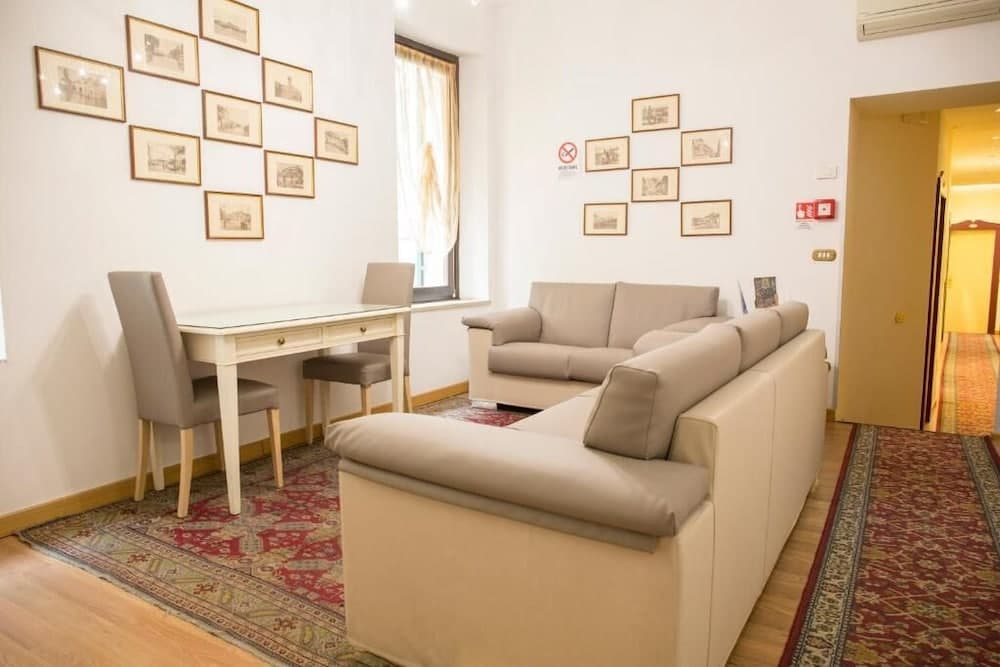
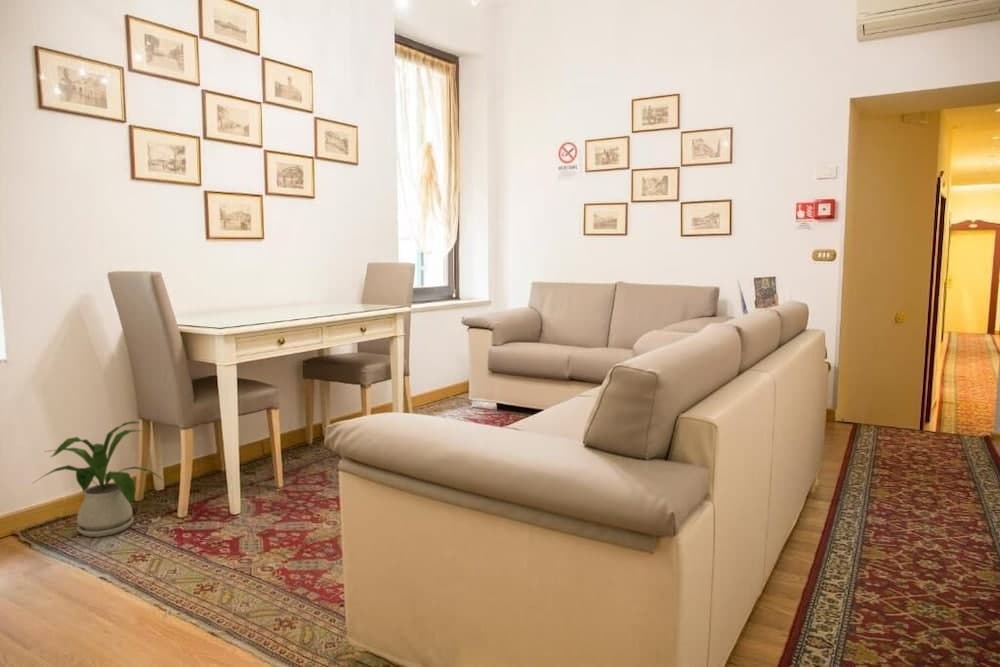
+ house plant [31,420,168,538]
